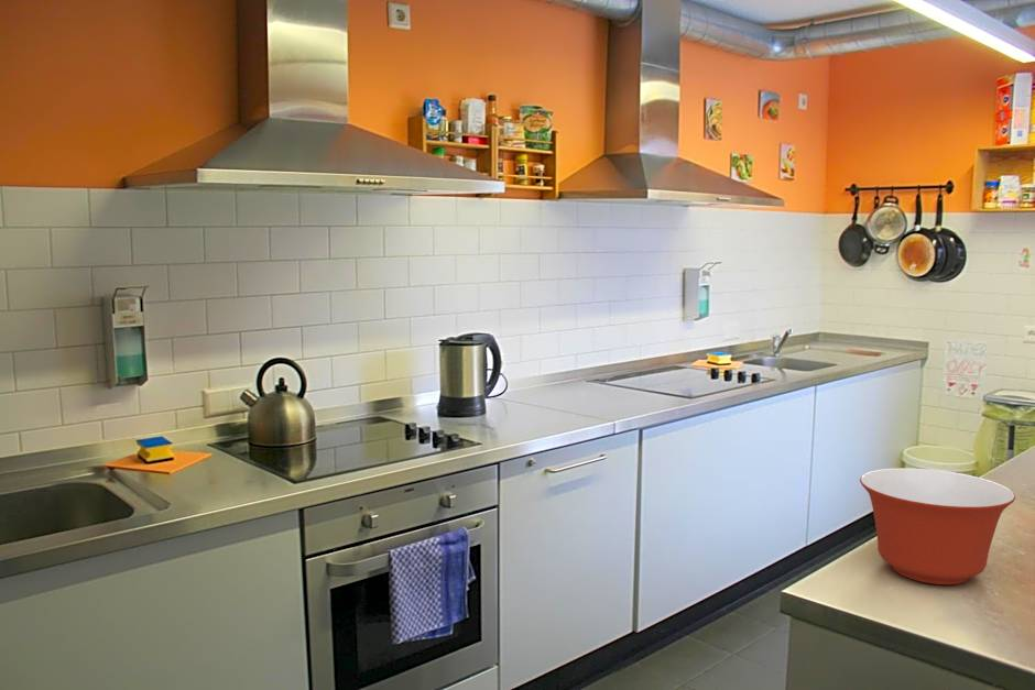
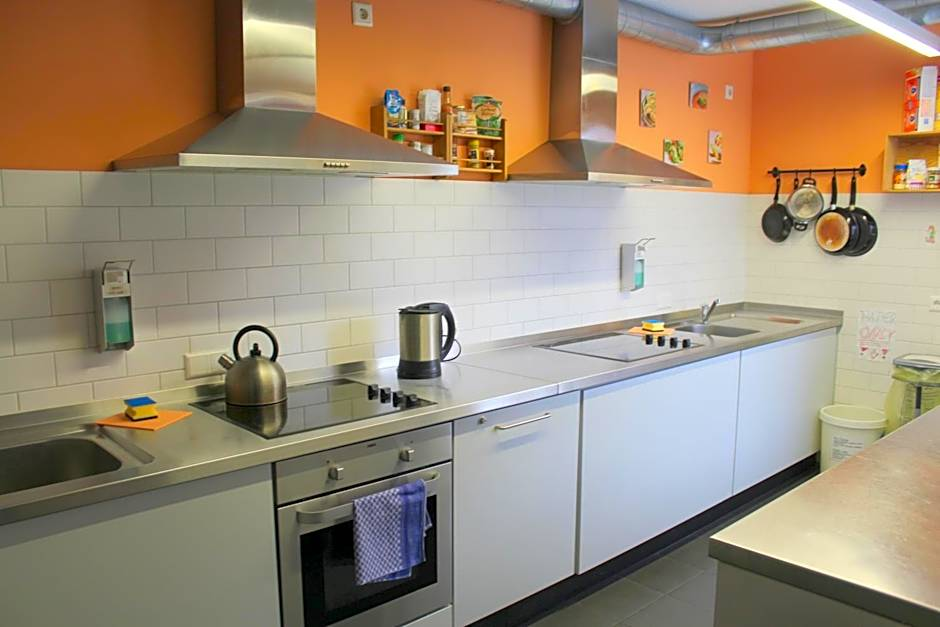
- mixing bowl [859,468,1016,585]
